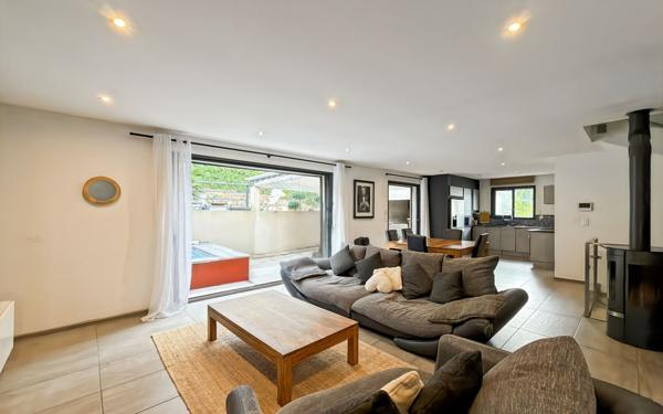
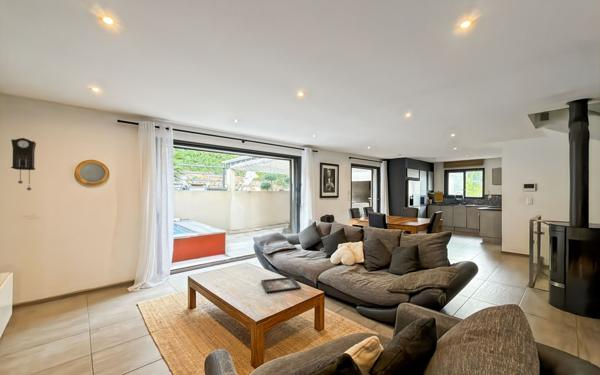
+ pendulum clock [10,137,37,191]
+ decorative tray [260,276,302,294]
